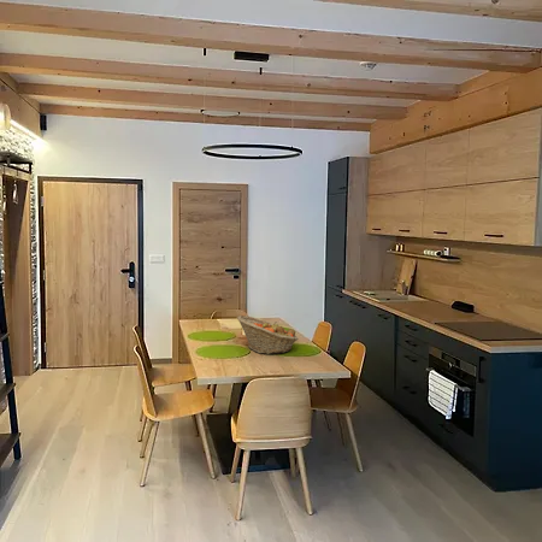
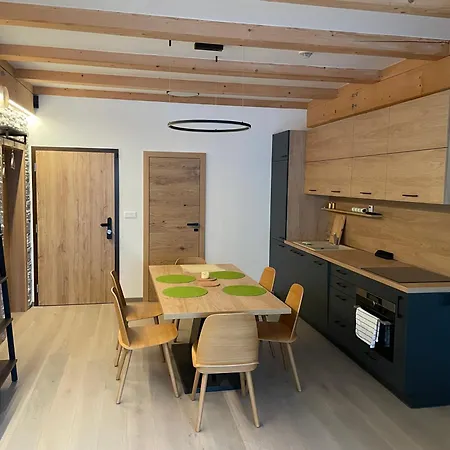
- fruit basket [236,314,299,355]
